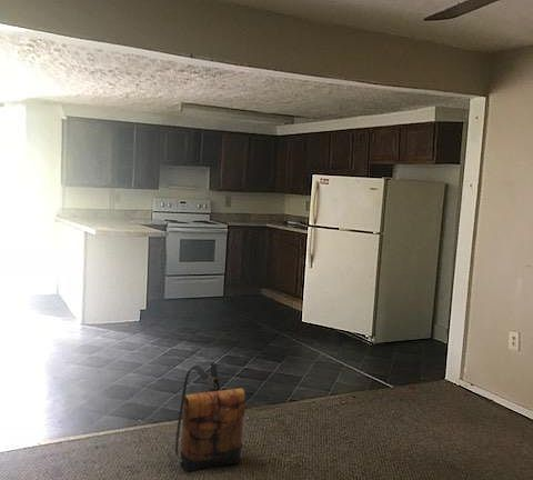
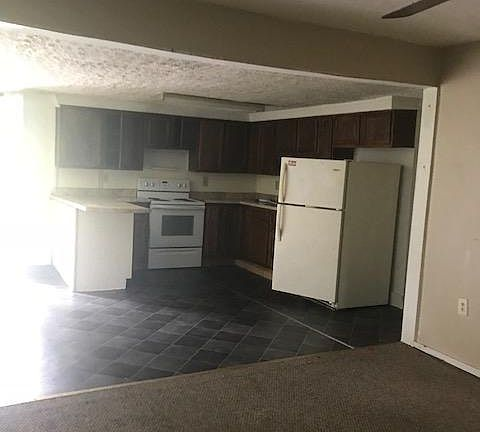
- backpack [174,361,247,473]
